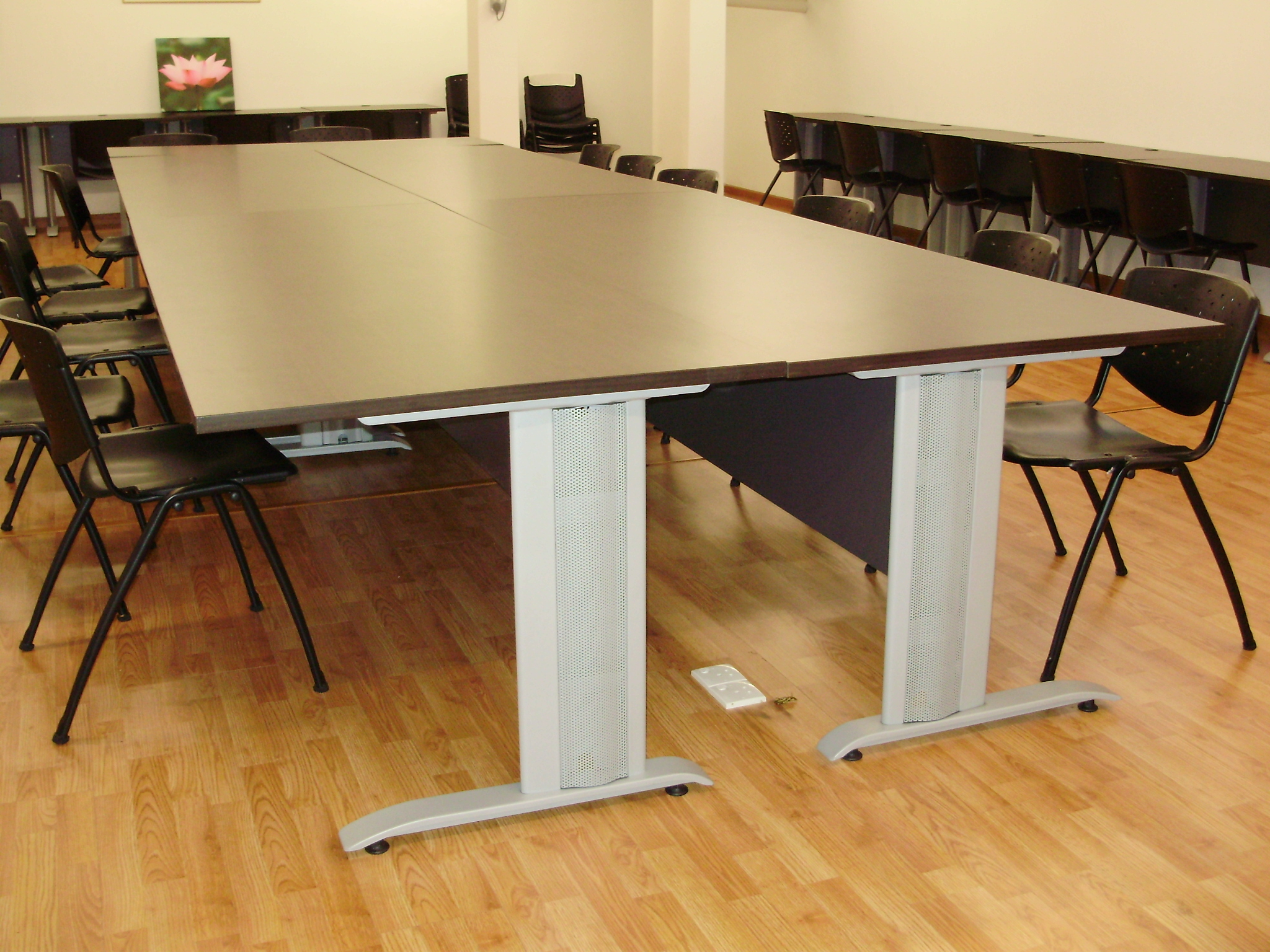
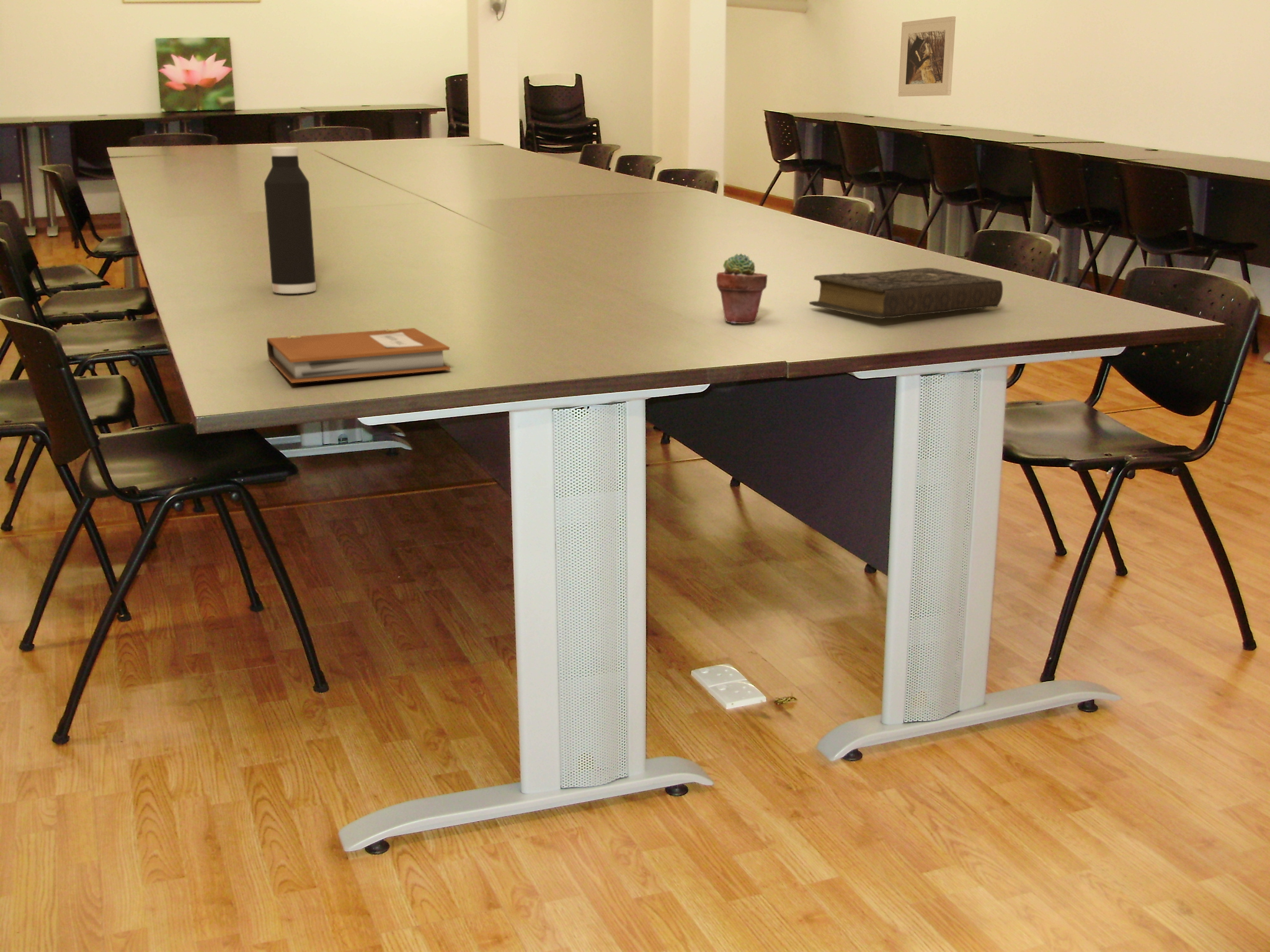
+ notebook [266,327,451,384]
+ water bottle [264,146,317,294]
+ book [809,267,1003,319]
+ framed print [897,15,956,97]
+ potted succulent [716,253,768,324]
